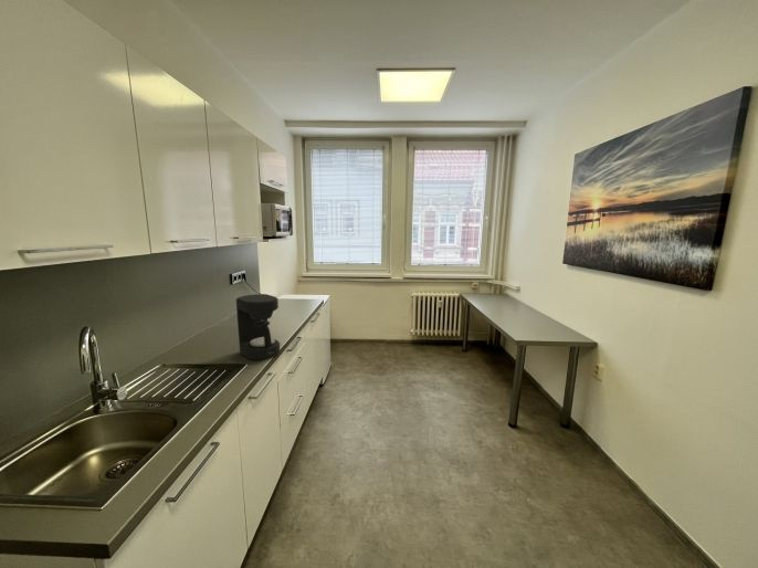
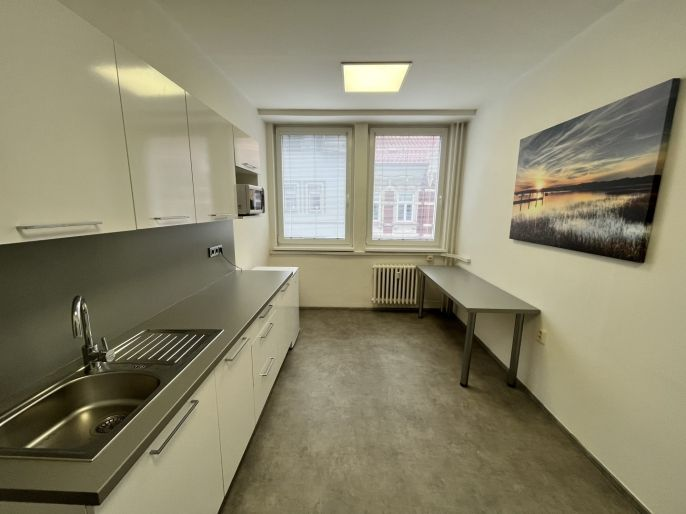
- coffee maker [235,293,281,361]
